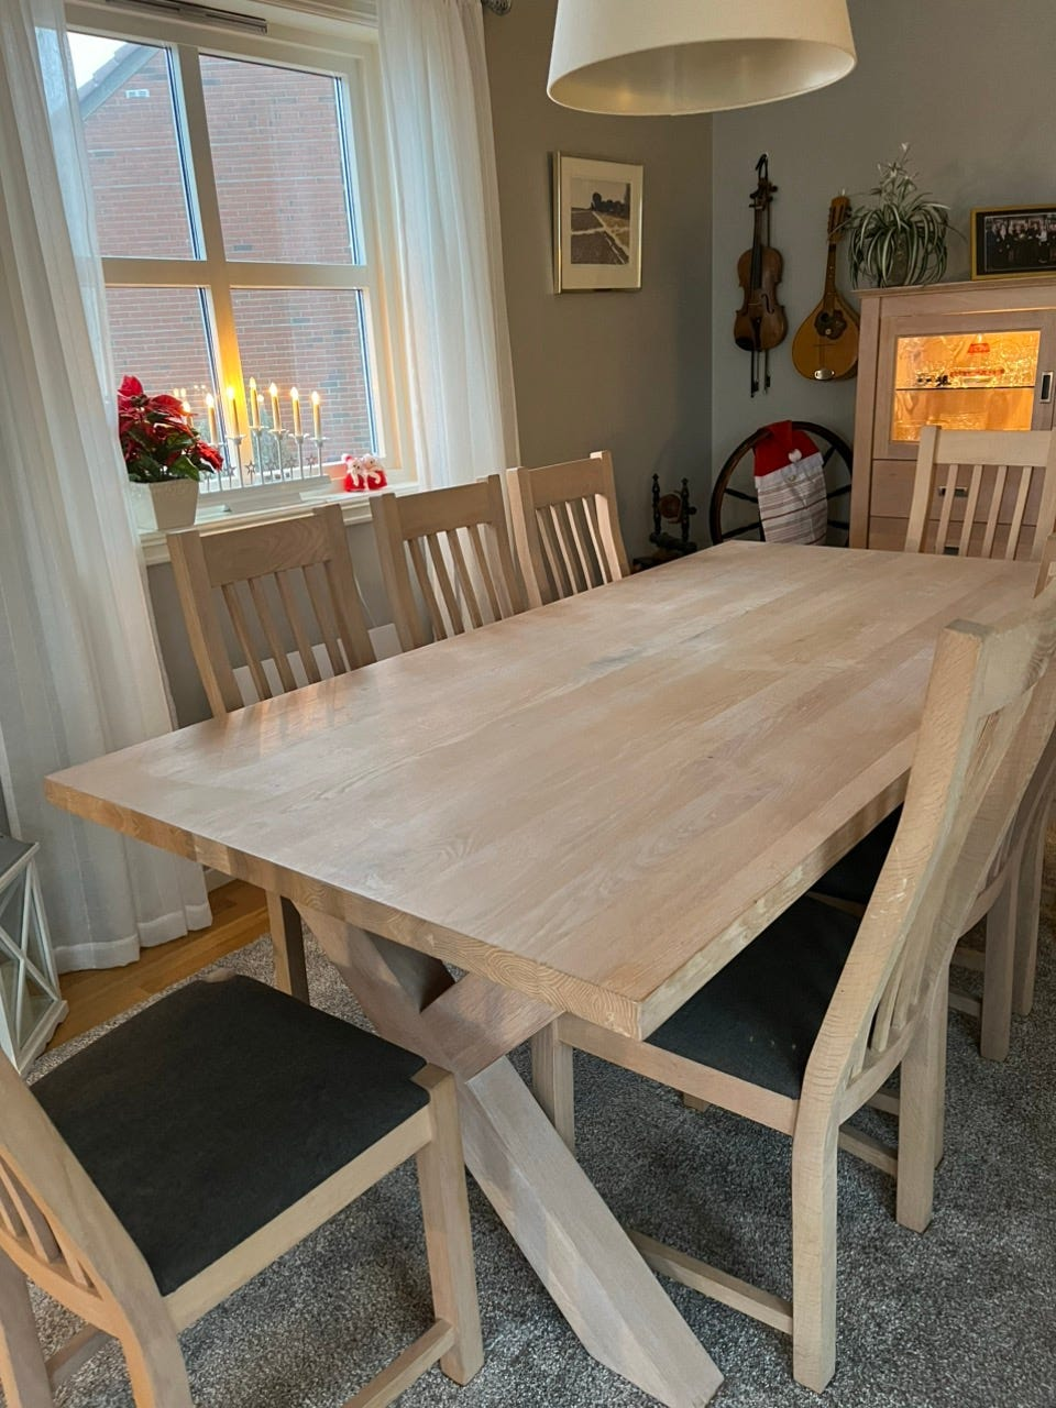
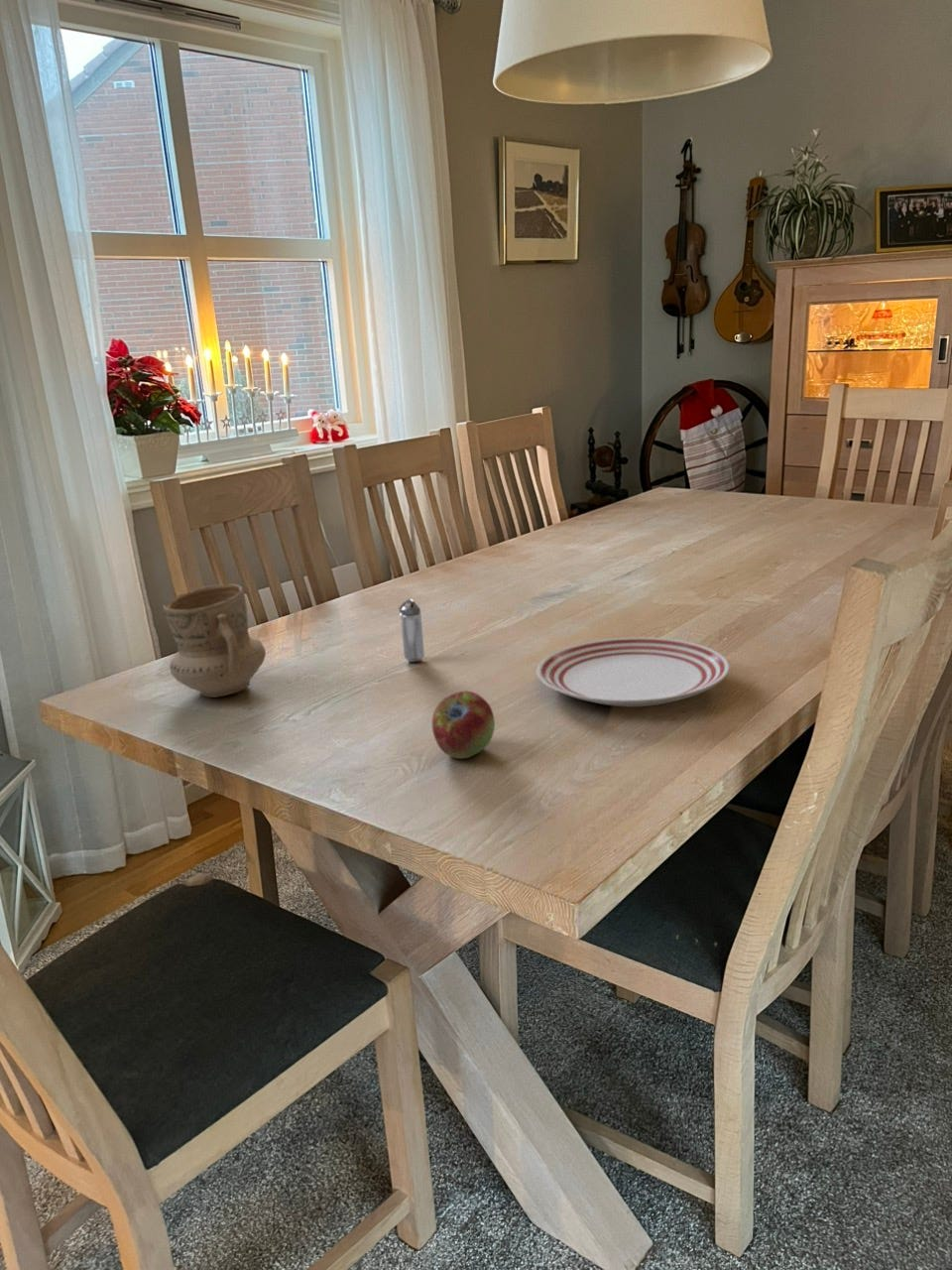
+ dinner plate [536,636,731,707]
+ shaker [398,598,425,663]
+ fruit [431,690,496,760]
+ mug [163,583,267,699]
